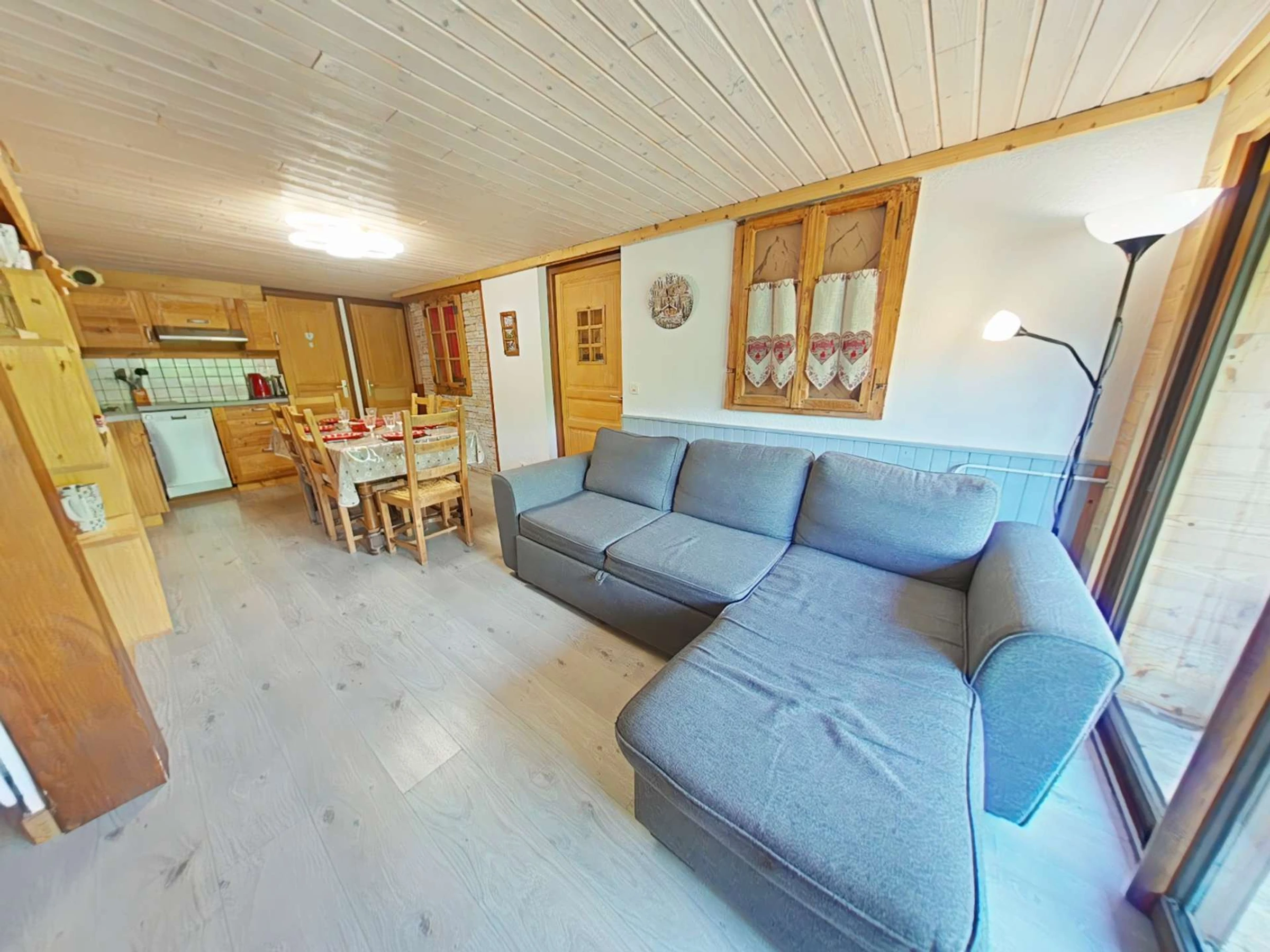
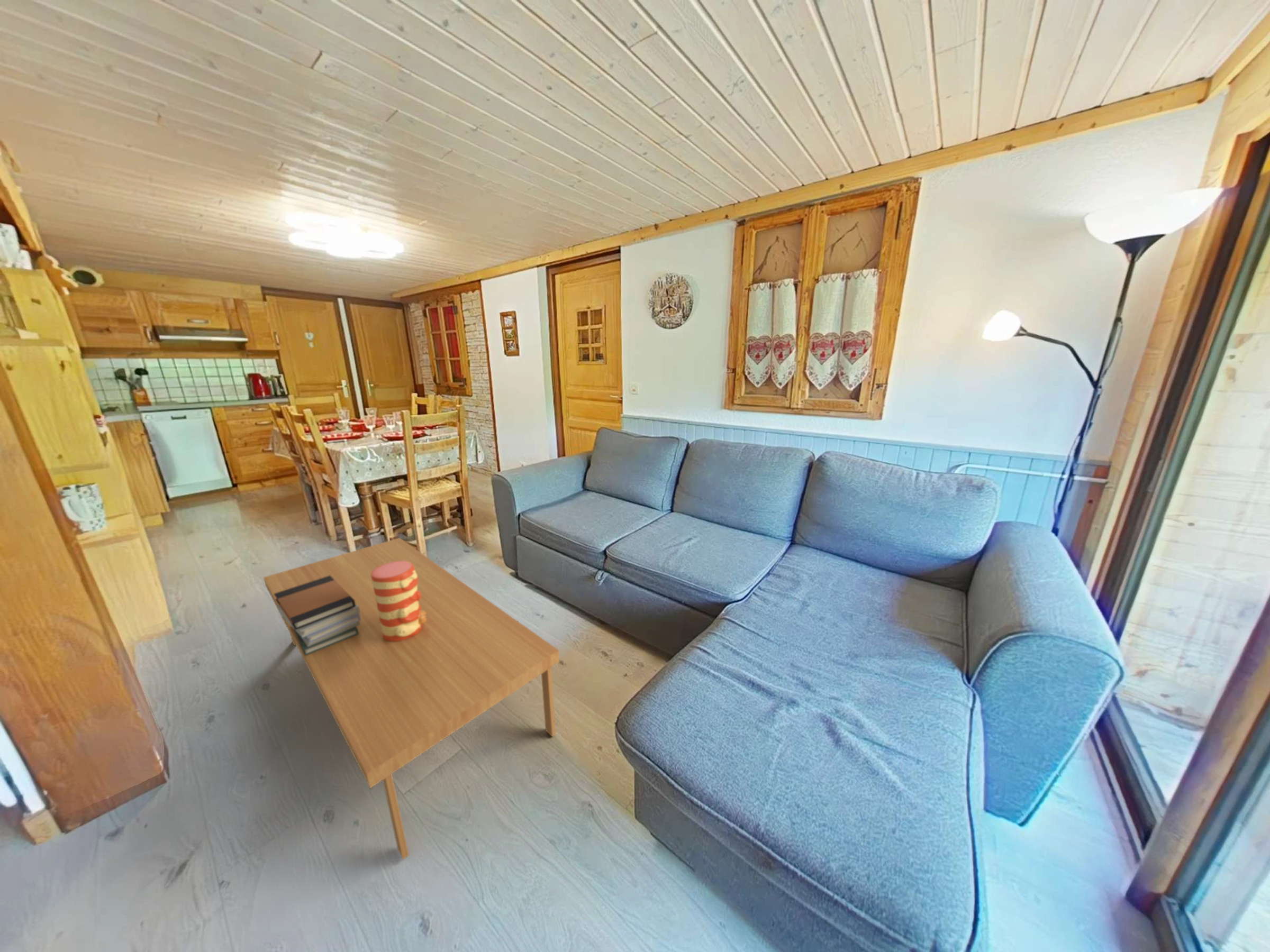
+ coffee table [263,537,560,861]
+ vase [371,561,427,642]
+ book stack [274,575,361,656]
